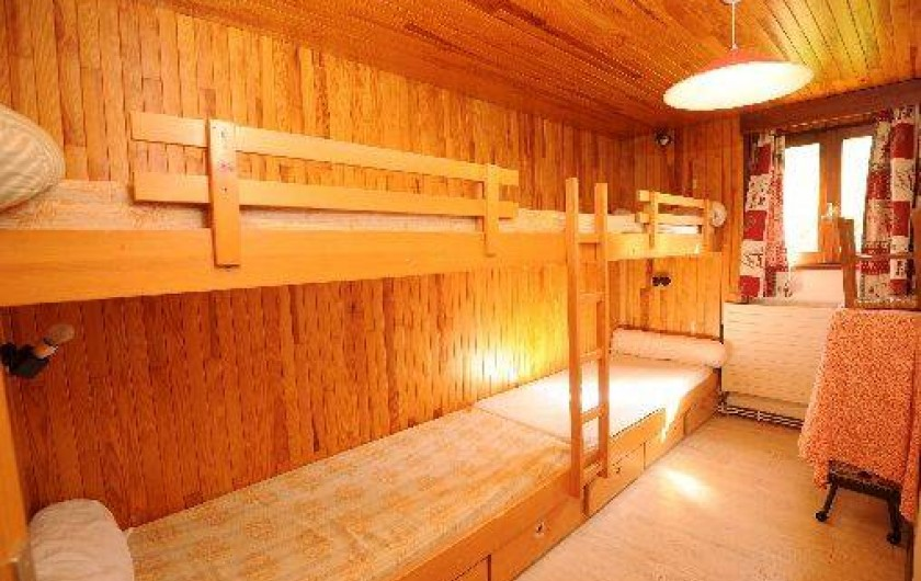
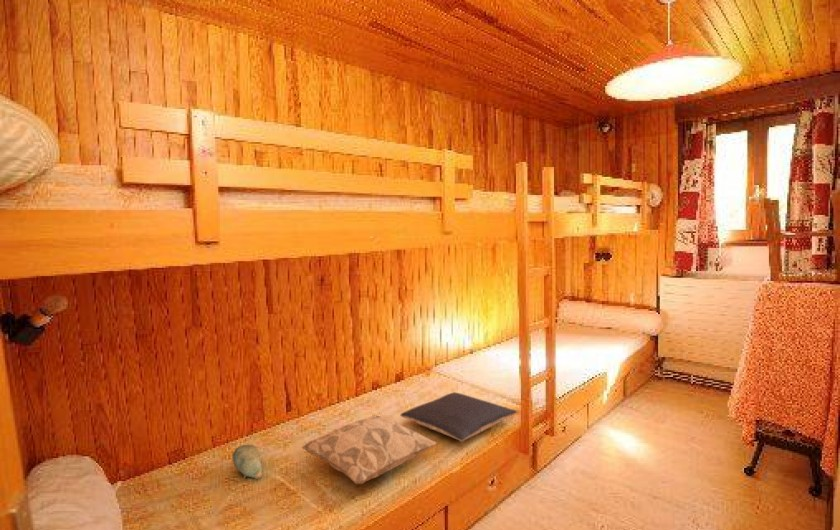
+ pillow [399,391,518,442]
+ plush toy [231,444,263,480]
+ decorative pillow [300,414,439,485]
